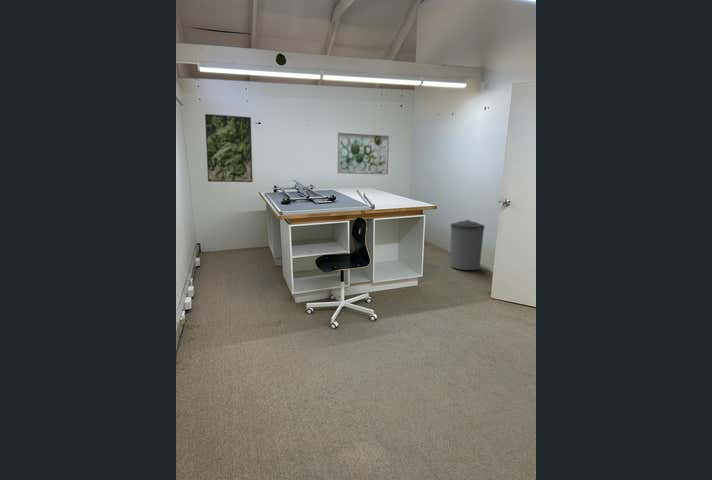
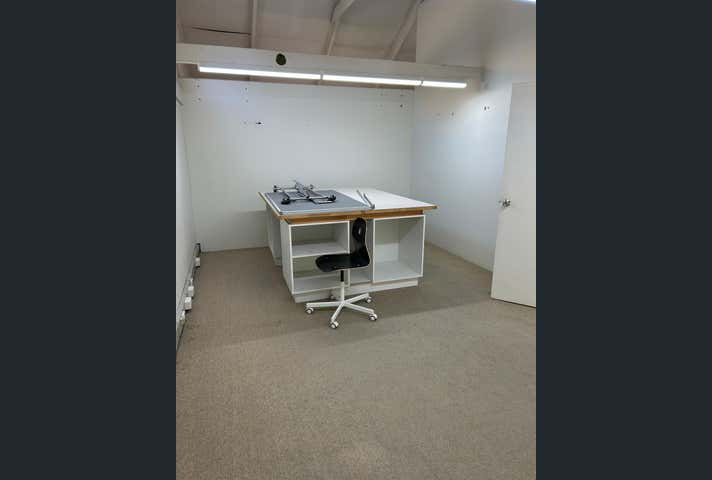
- trash can [449,219,485,271]
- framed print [204,113,254,183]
- wall art [336,132,390,175]
